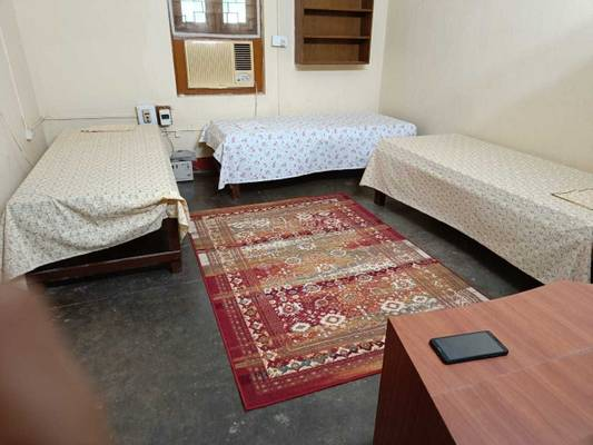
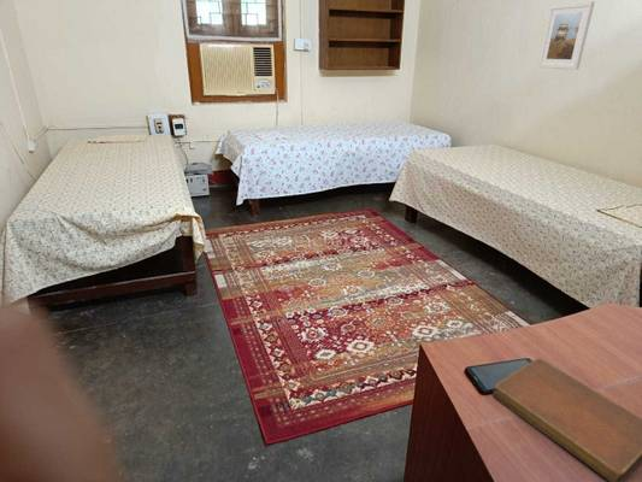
+ notebook [491,357,642,482]
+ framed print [537,0,596,71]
